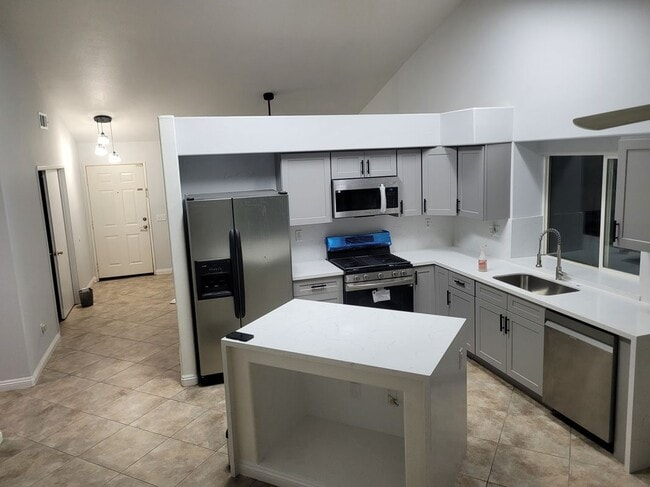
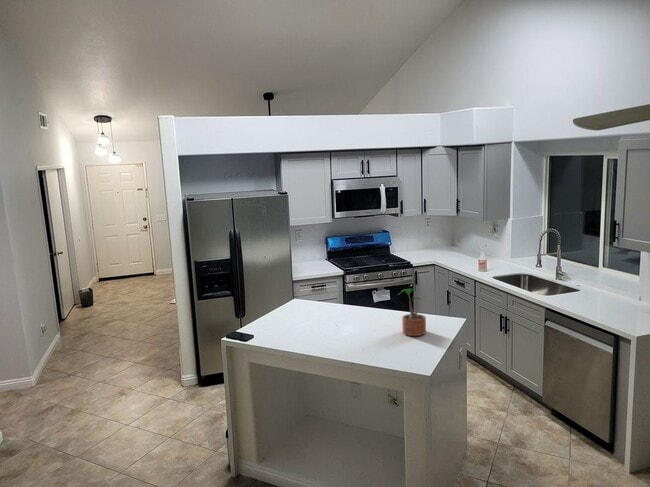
+ potted plant [396,287,427,337]
